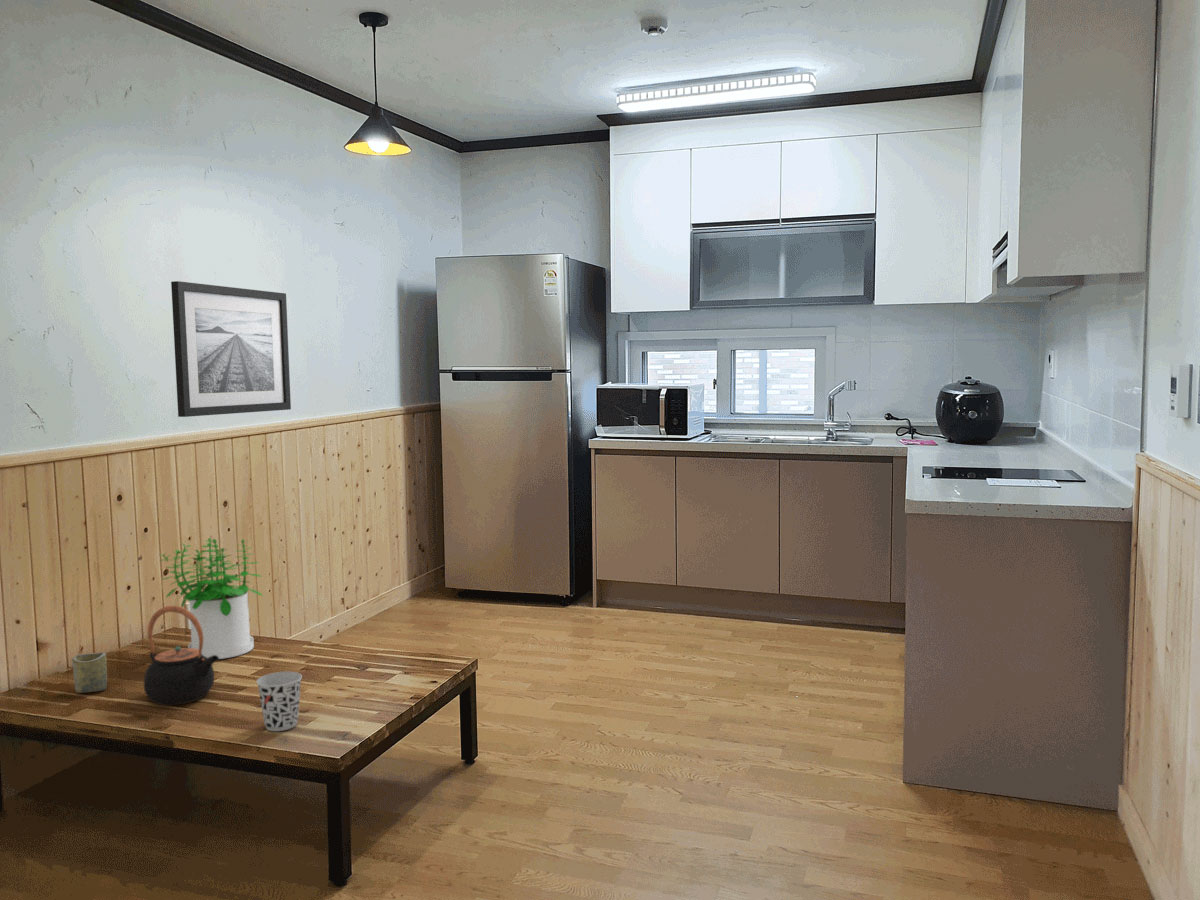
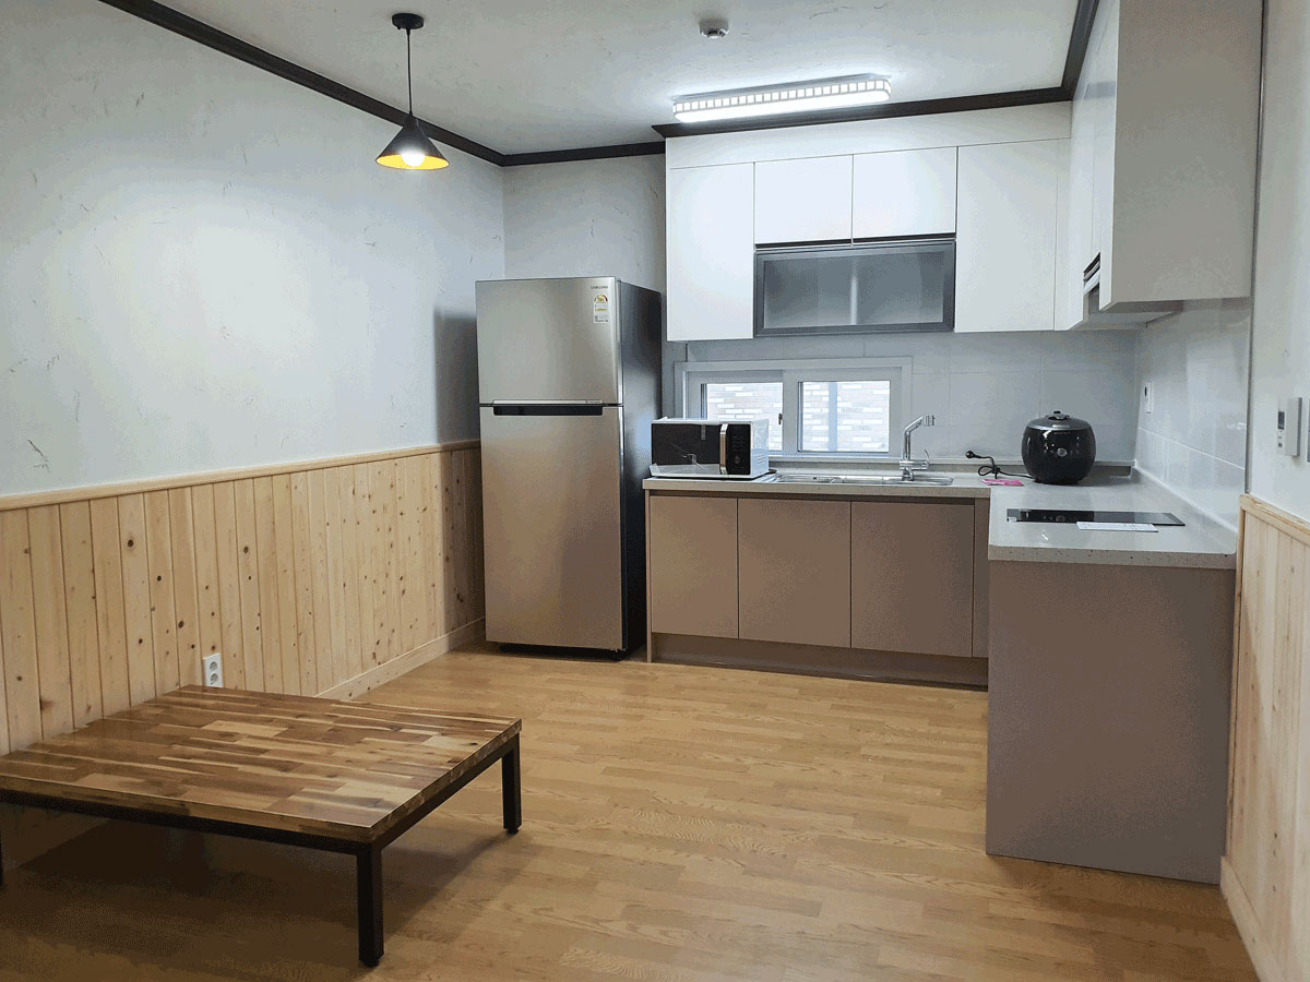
- cup [255,671,303,732]
- teapot [143,605,220,706]
- potted plant [158,537,264,660]
- cup [71,652,108,694]
- wall art [170,280,292,418]
